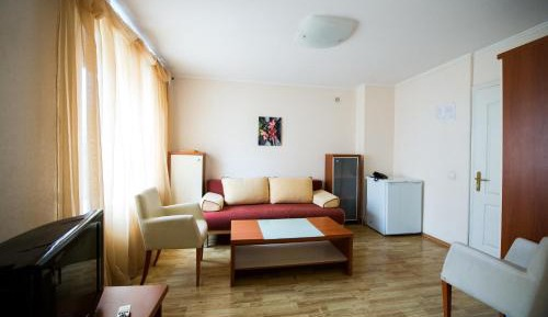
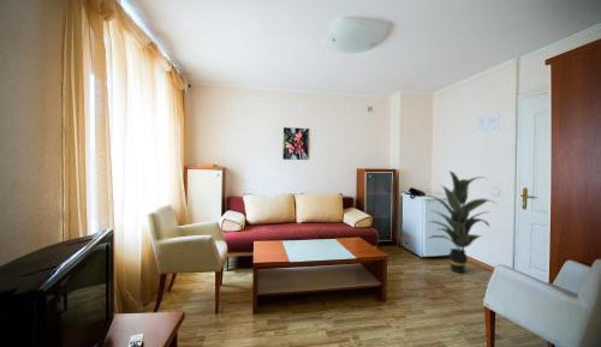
+ indoor plant [427,170,498,274]
